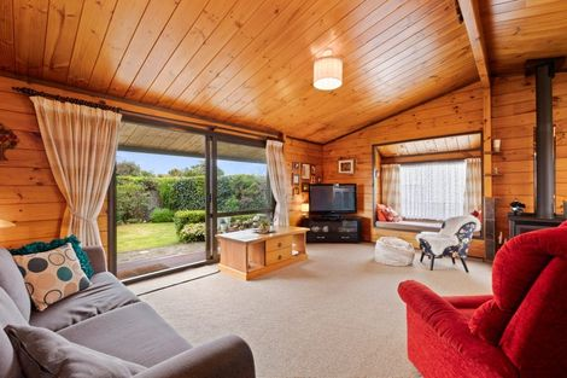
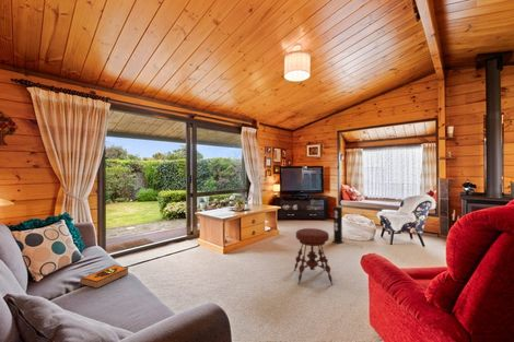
+ hardback book [79,263,130,290]
+ speaker [332,205,362,248]
+ stool [293,227,334,285]
